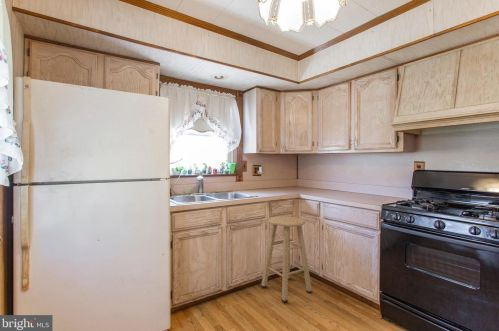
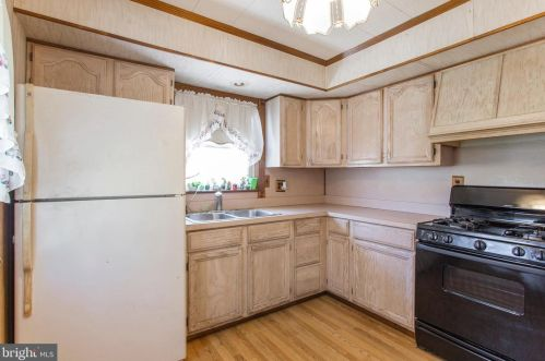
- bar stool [260,215,313,303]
